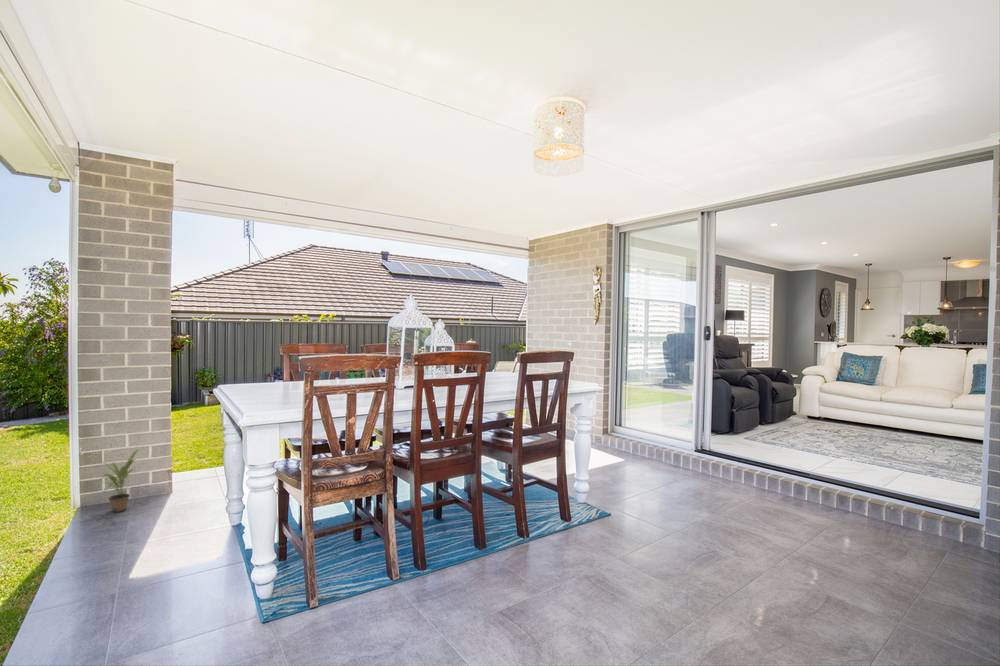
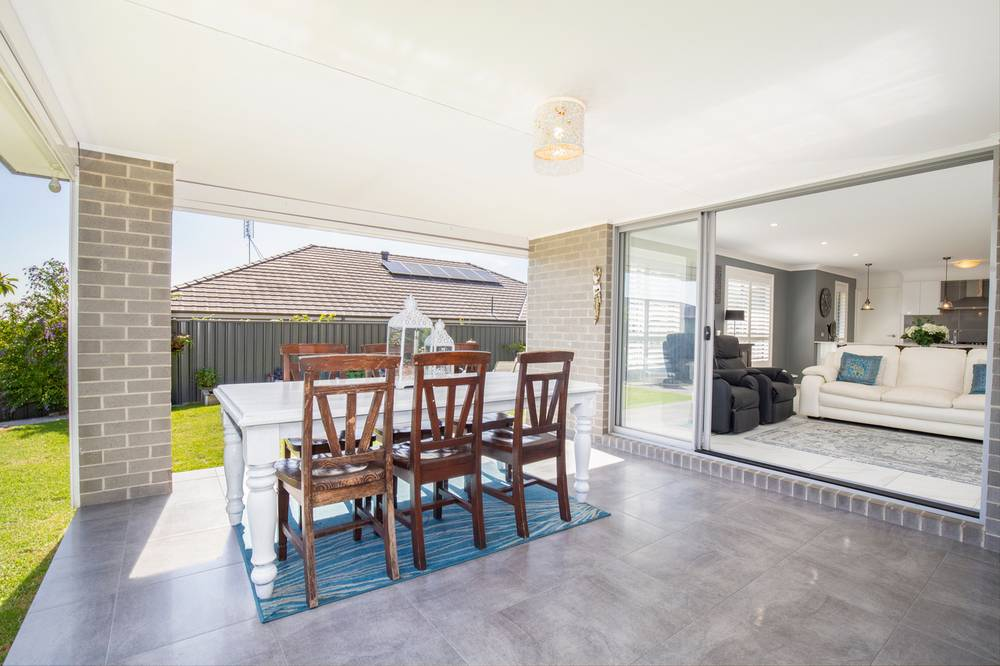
- potted plant [99,448,144,513]
